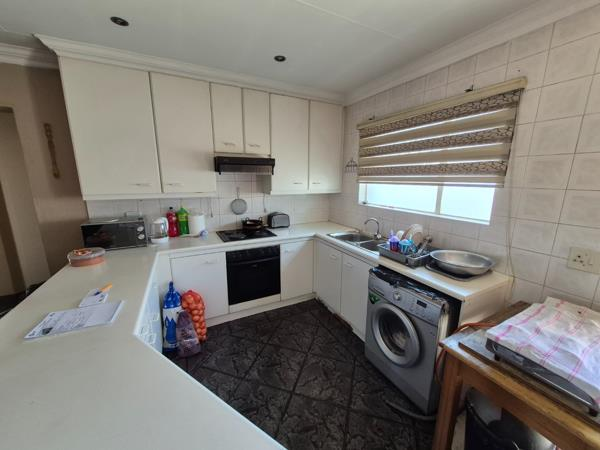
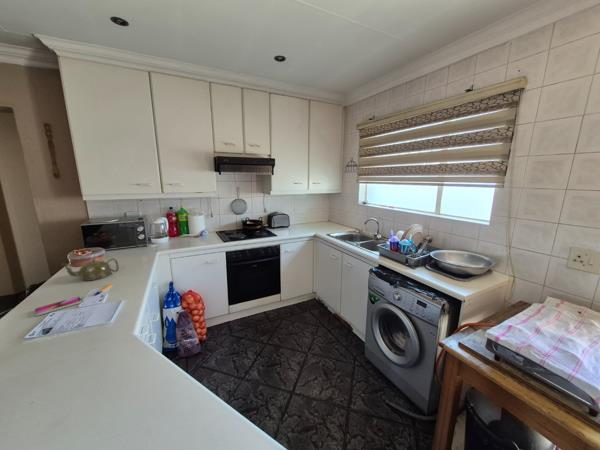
+ teapot [60,257,120,282]
+ smartphone [34,296,83,316]
